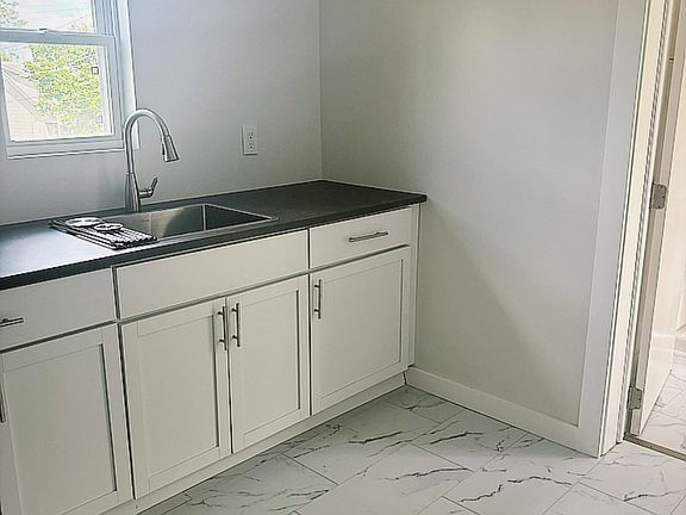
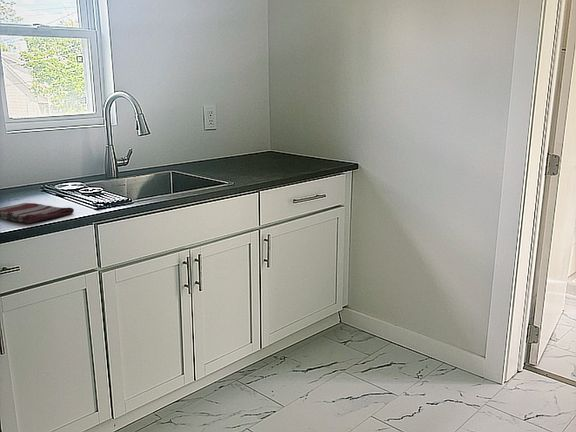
+ dish towel [0,202,75,224]
